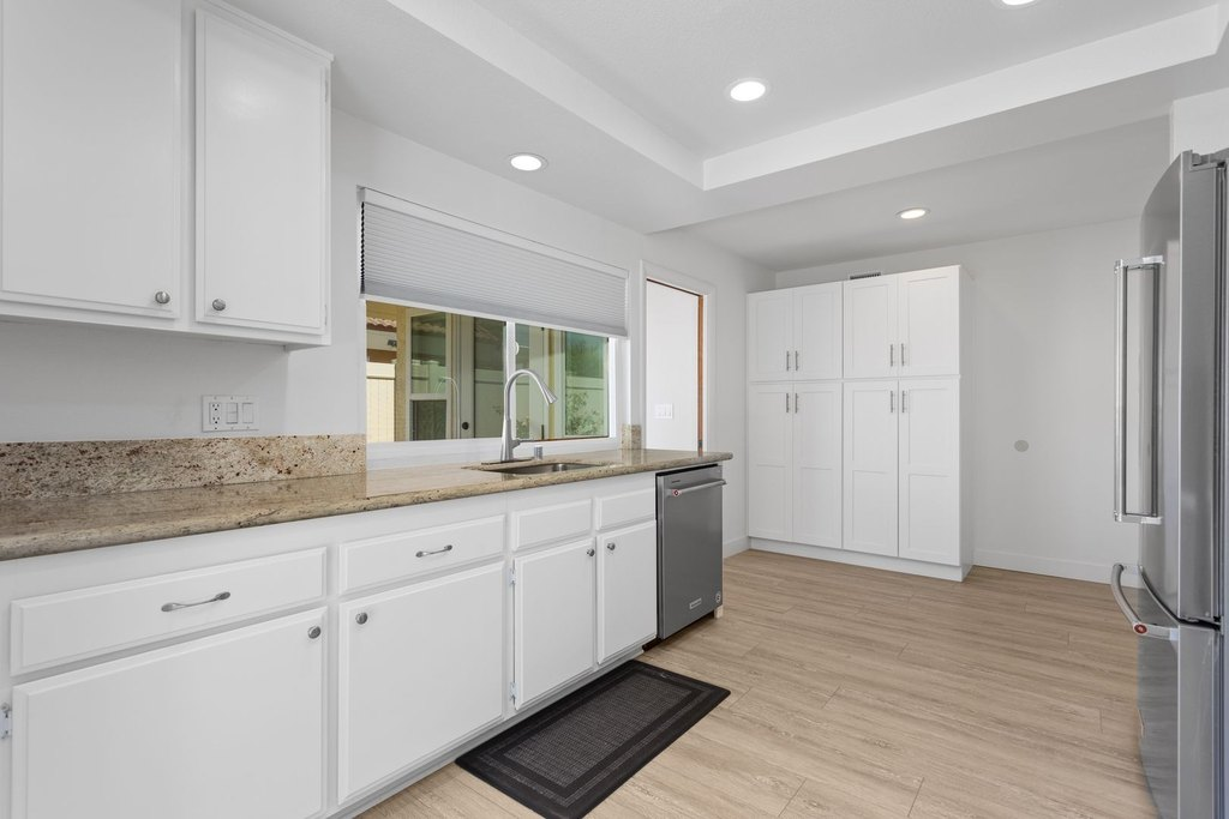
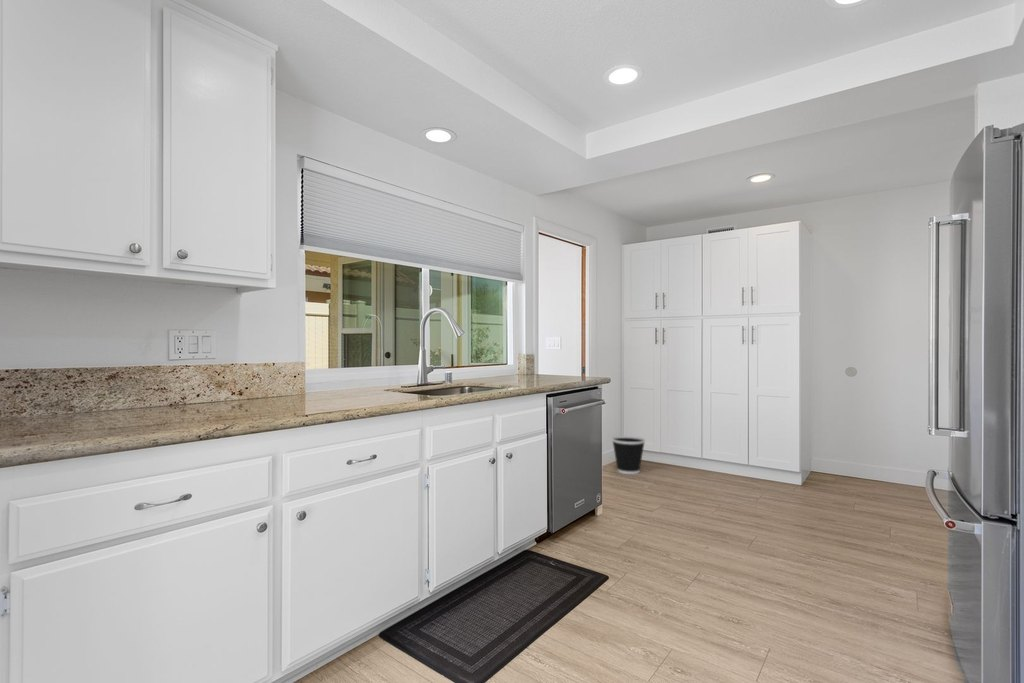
+ wastebasket [611,435,646,475]
